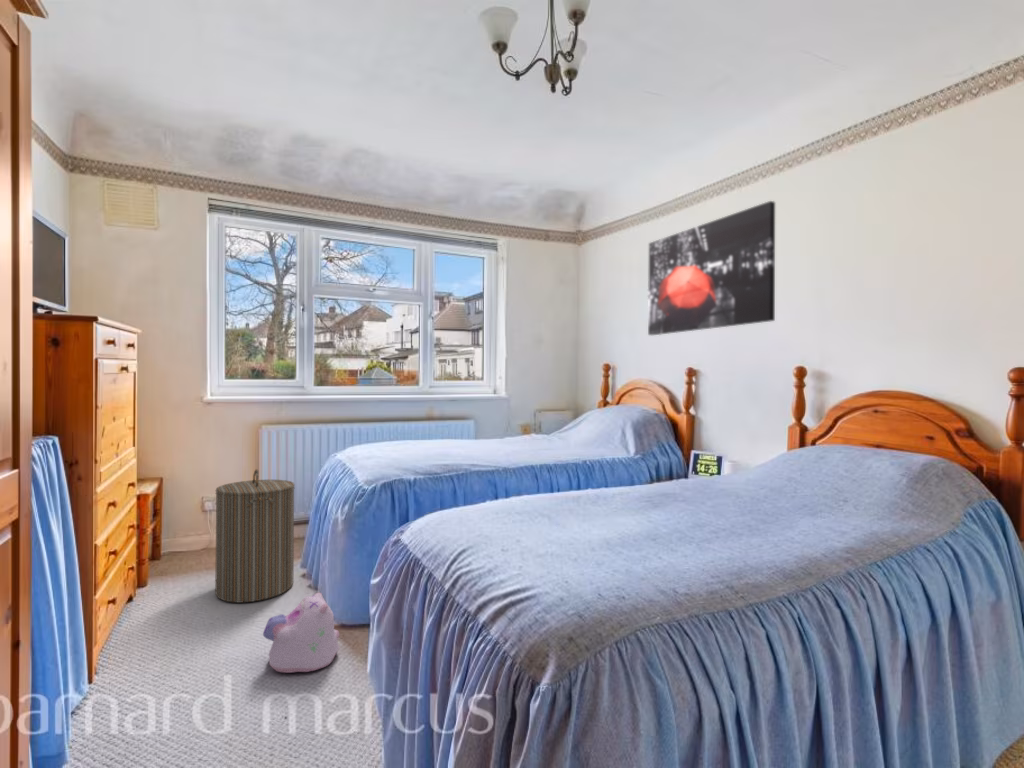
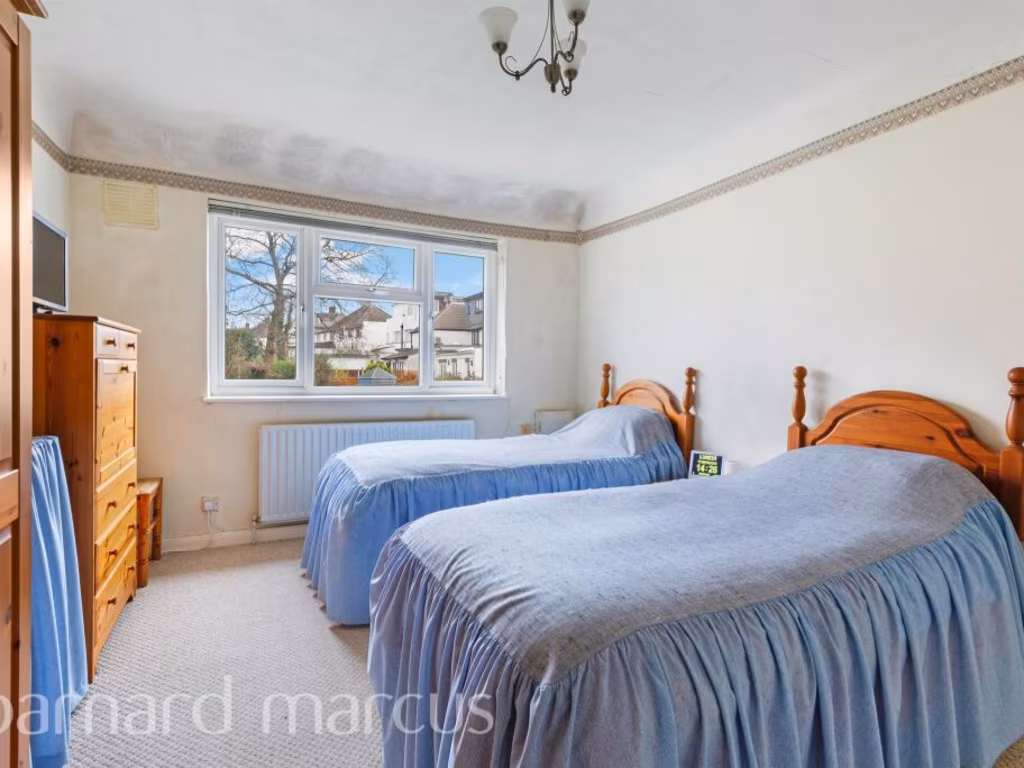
- wall art [647,200,776,336]
- plush toy [262,592,340,674]
- laundry hamper [214,468,296,604]
